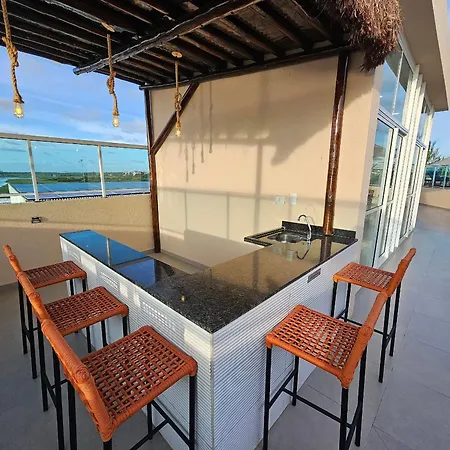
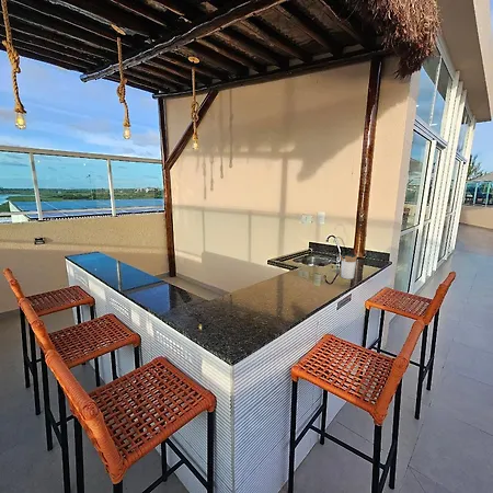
+ utensil holder [339,252,359,280]
